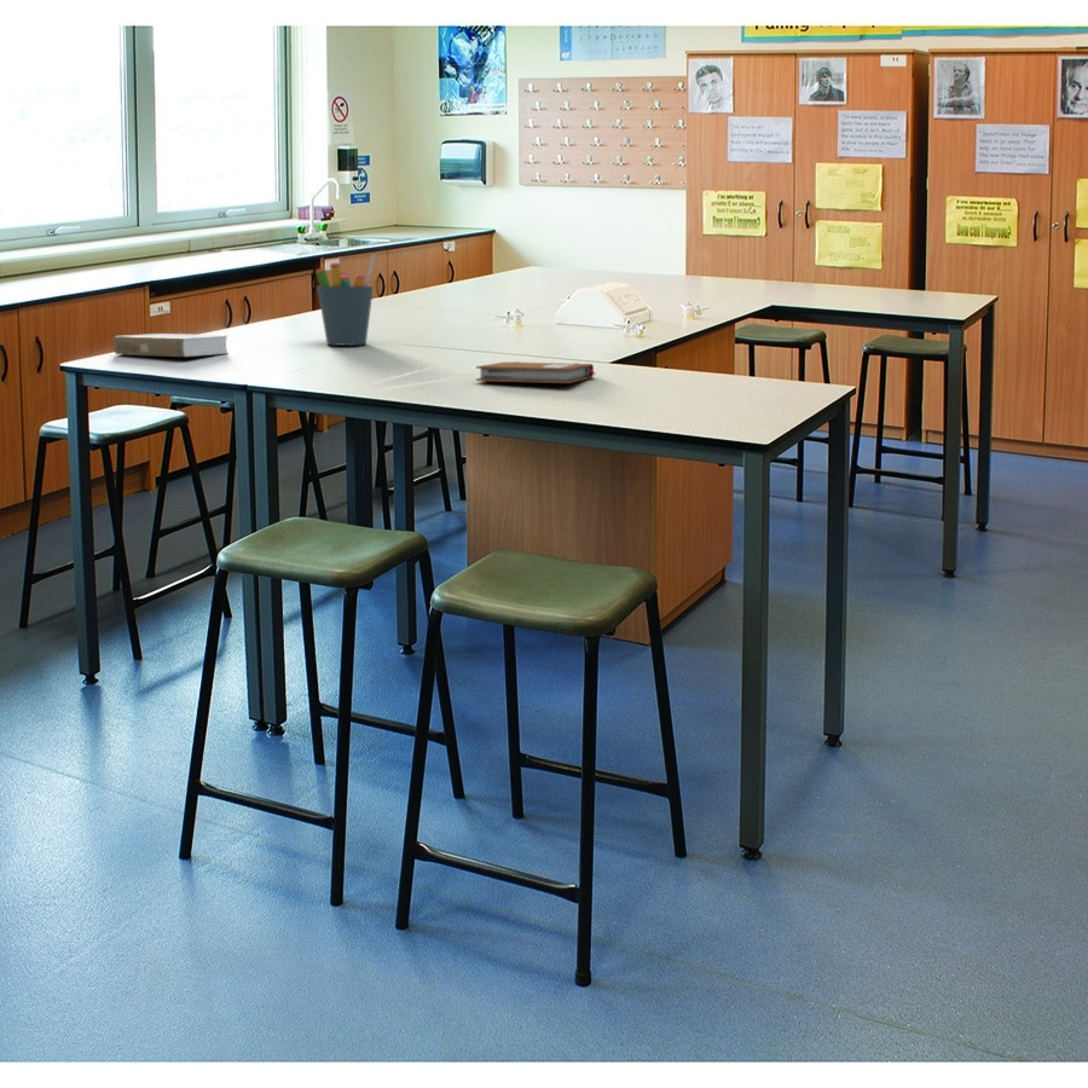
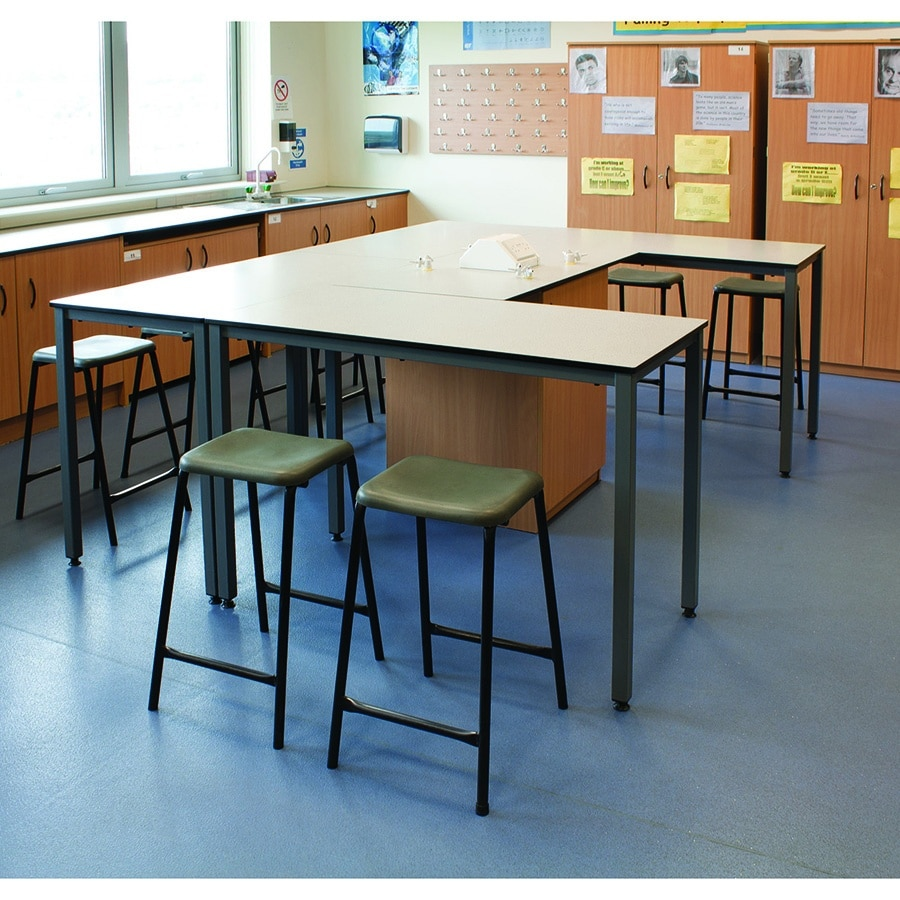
- book [112,332,230,358]
- notebook [475,360,597,384]
- pen holder [314,254,376,347]
